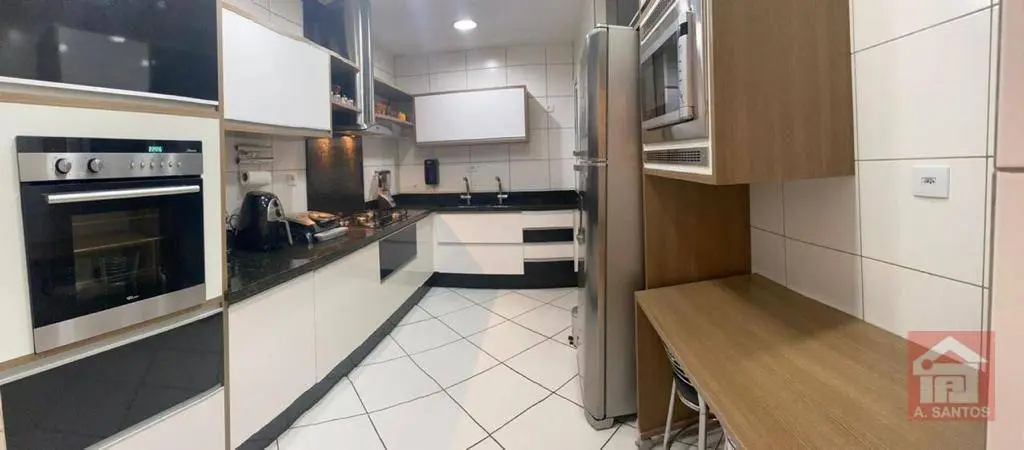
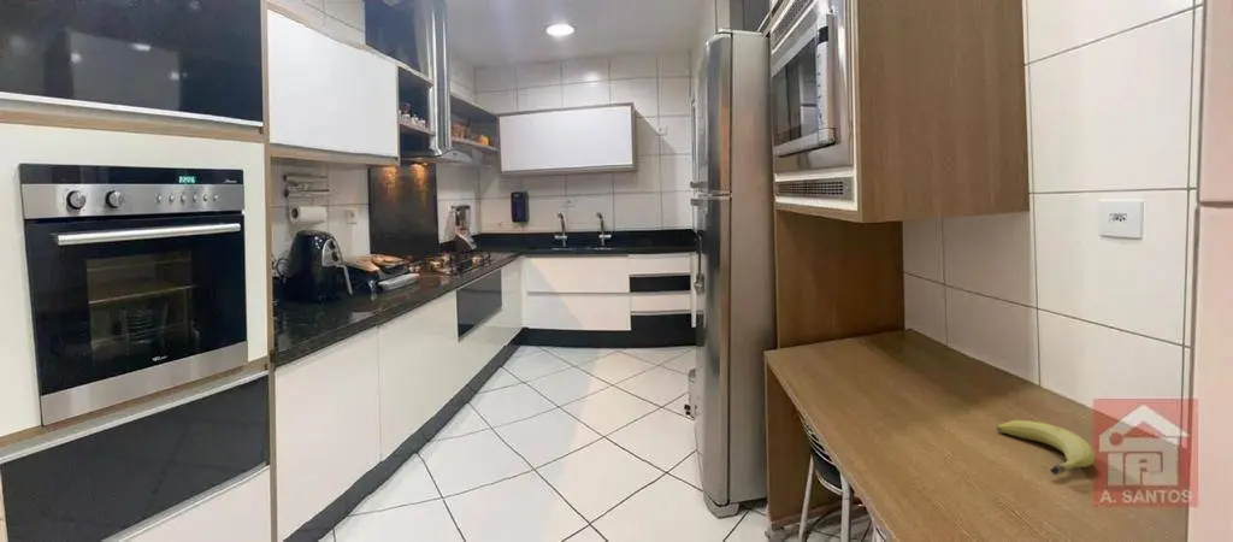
+ fruit [996,419,1096,477]
